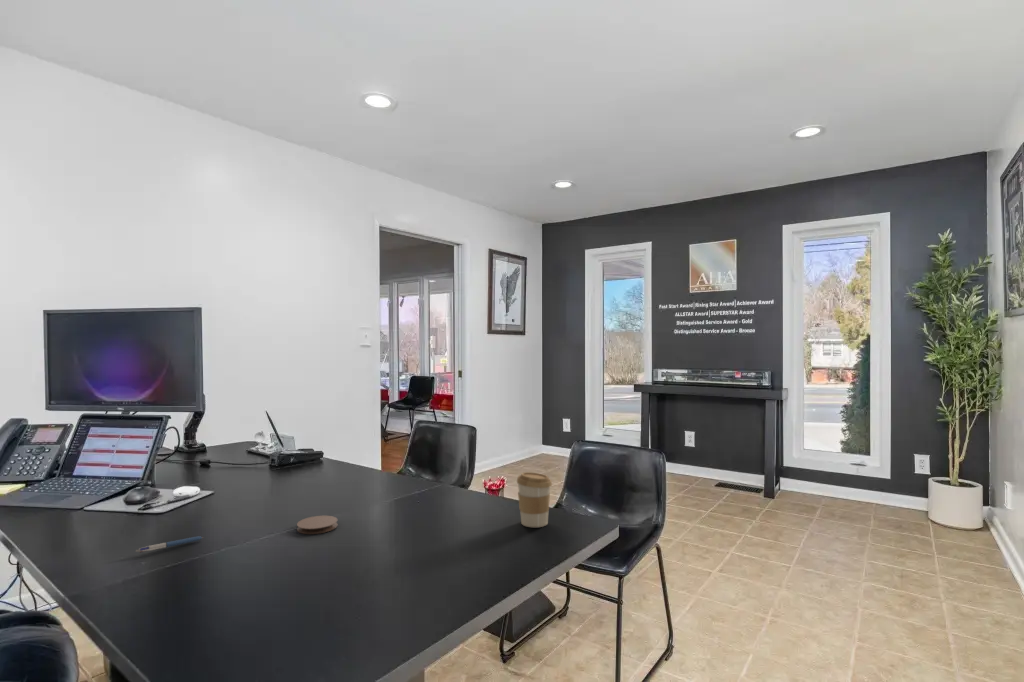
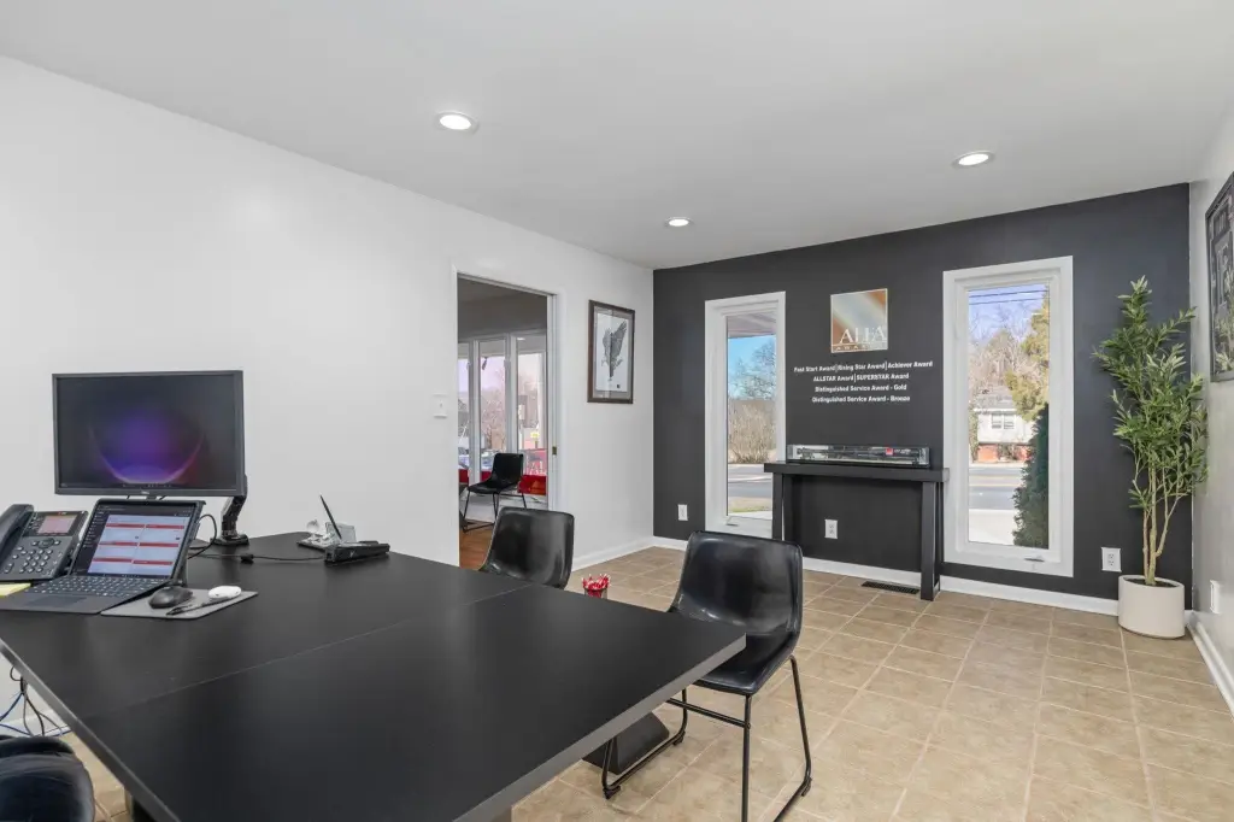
- pen [135,535,204,553]
- coaster [296,515,339,535]
- coffee cup [516,471,553,528]
